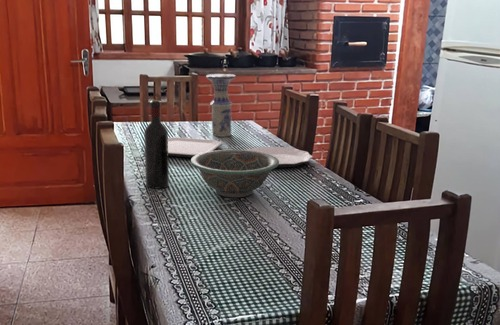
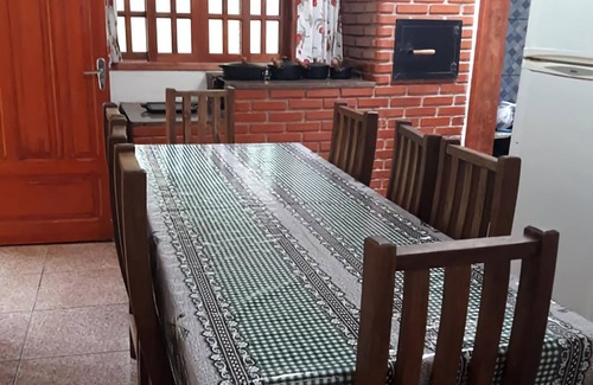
- decorative bowl [190,149,279,198]
- vase [205,73,236,138]
- plate [168,136,223,158]
- wine bottle [143,99,170,190]
- plate [247,146,313,168]
